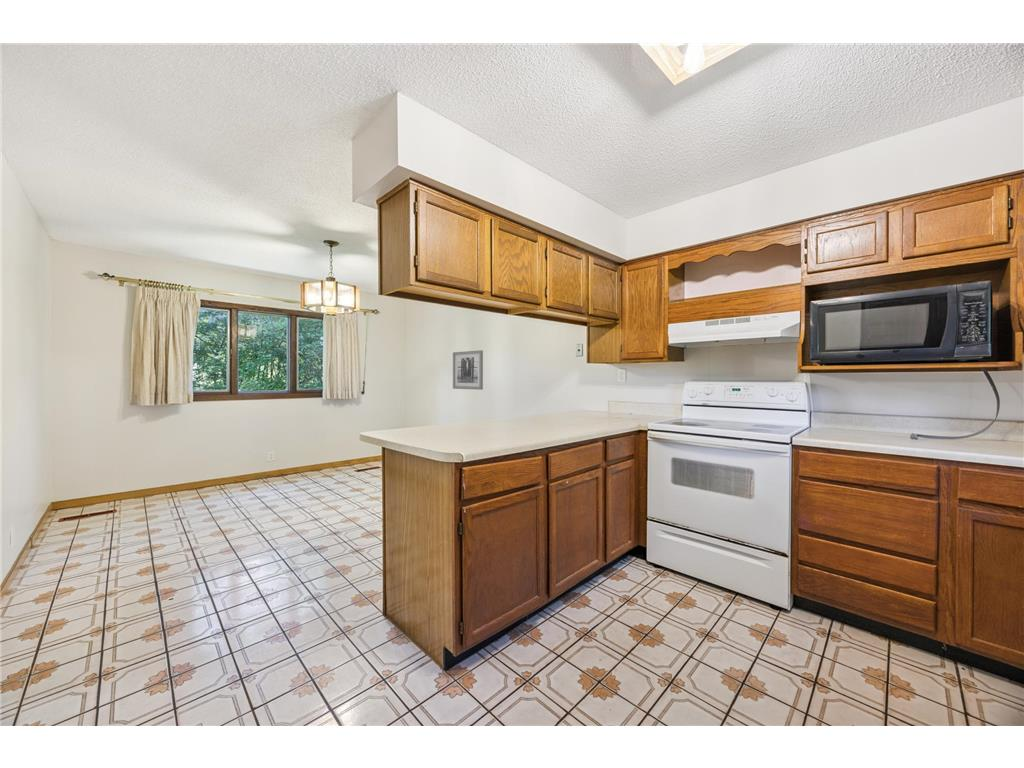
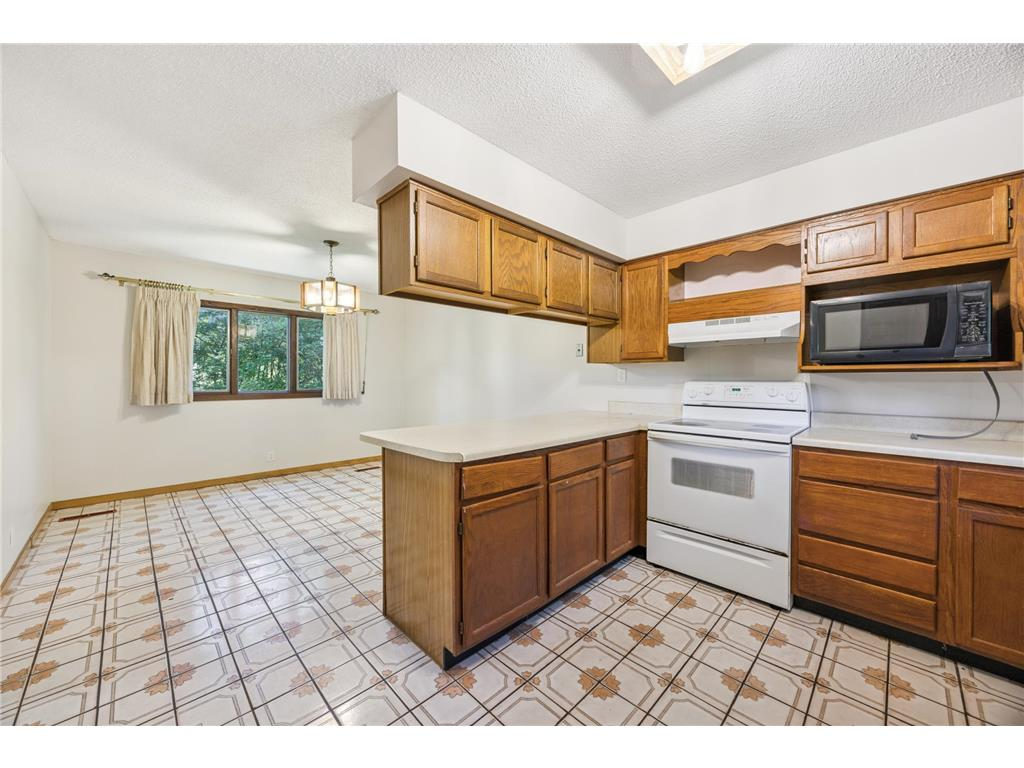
- wall art [452,349,484,391]
